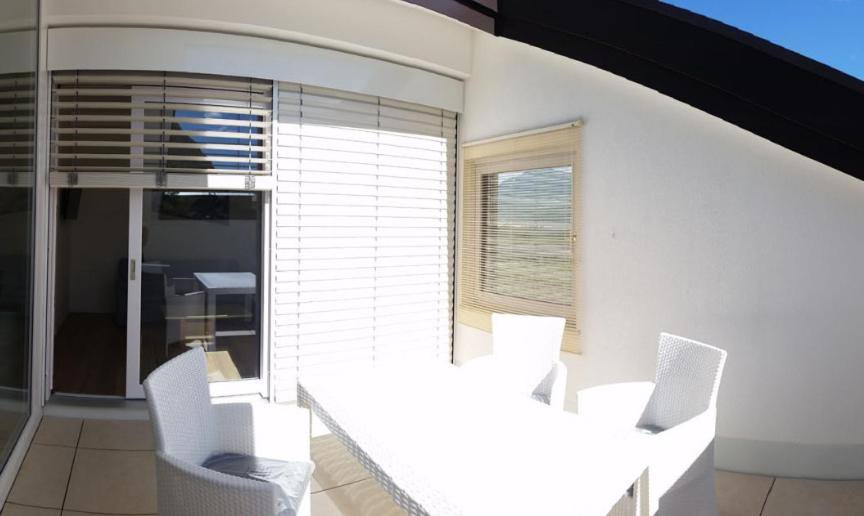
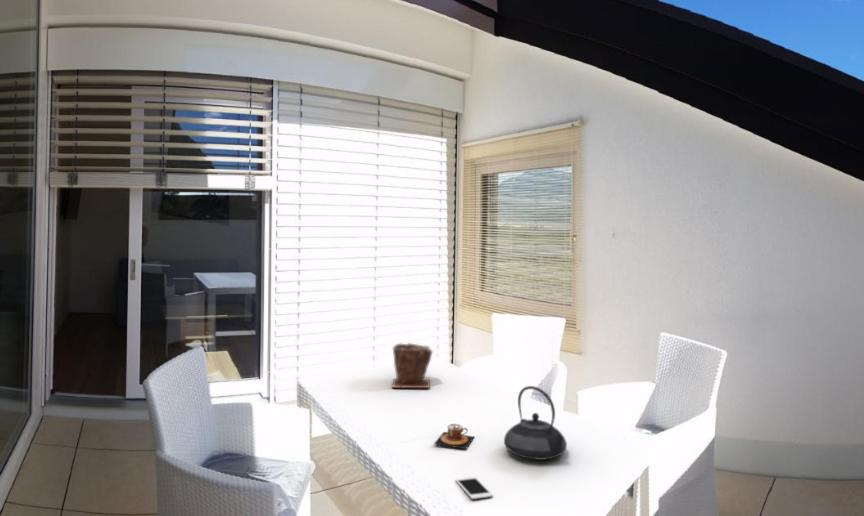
+ cell phone [455,476,494,500]
+ teacup [433,423,475,450]
+ teapot [503,385,568,461]
+ plant pot [391,342,434,389]
